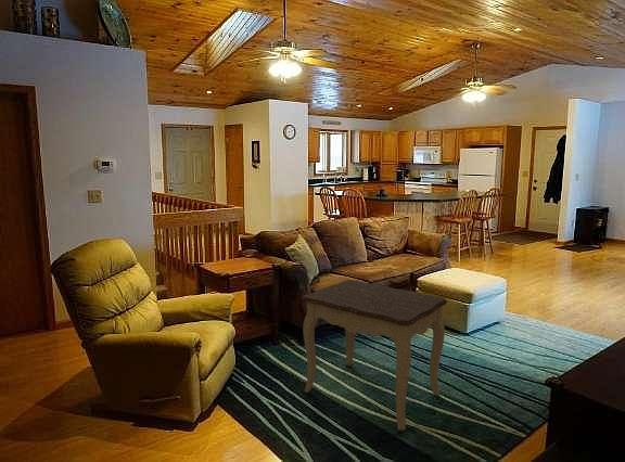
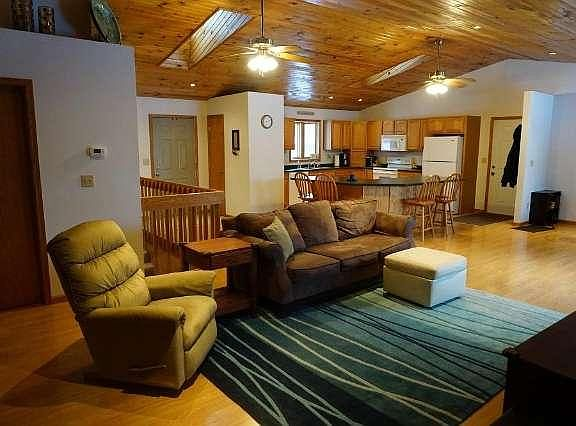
- side table [301,279,448,432]
